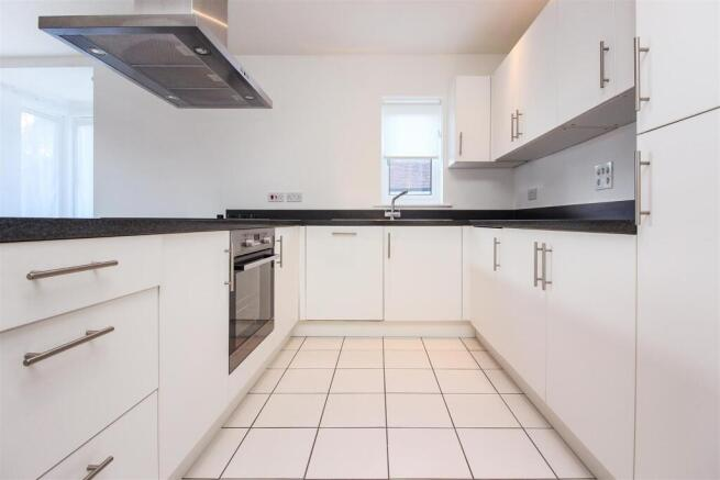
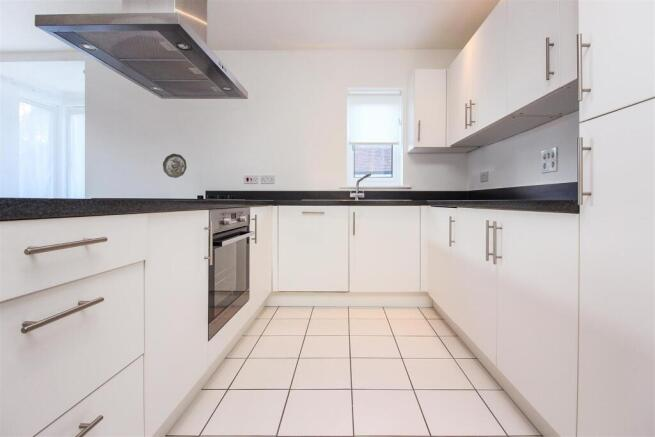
+ decorative plate [162,153,187,179]
